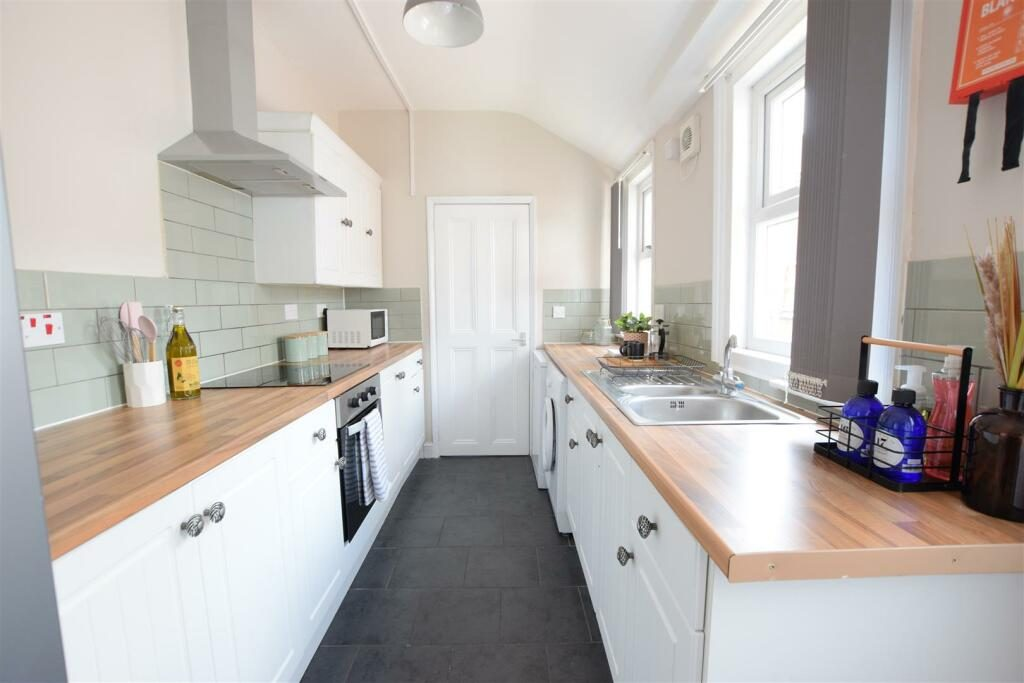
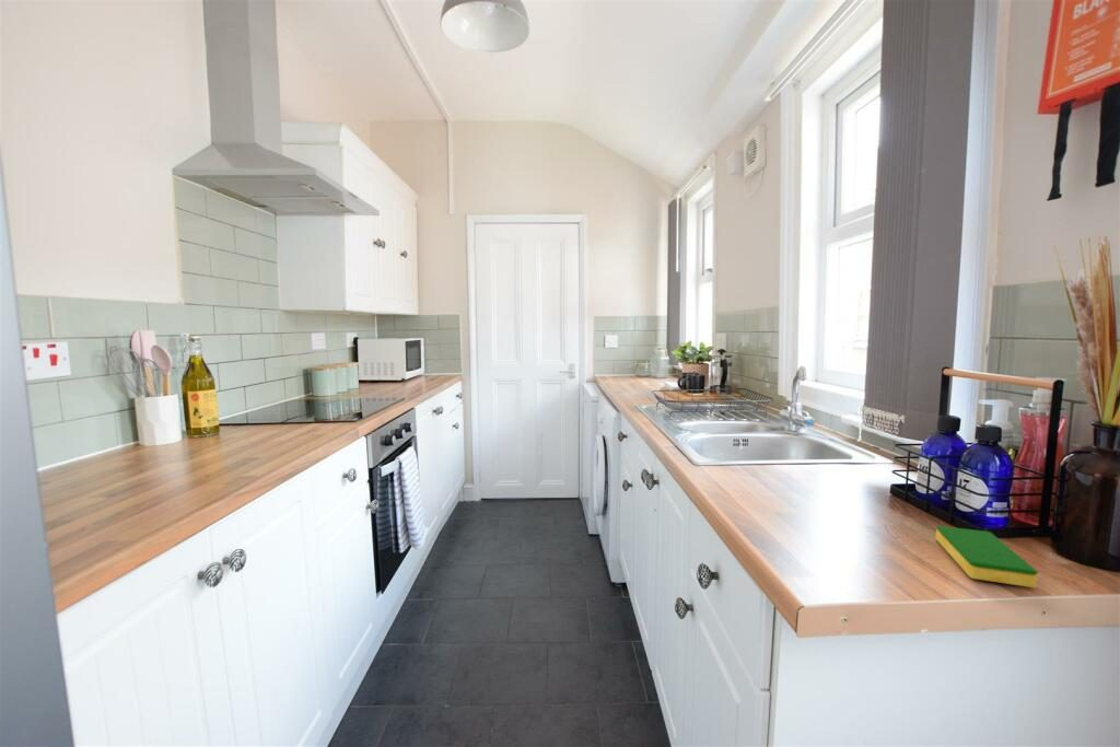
+ dish sponge [935,525,1039,588]
